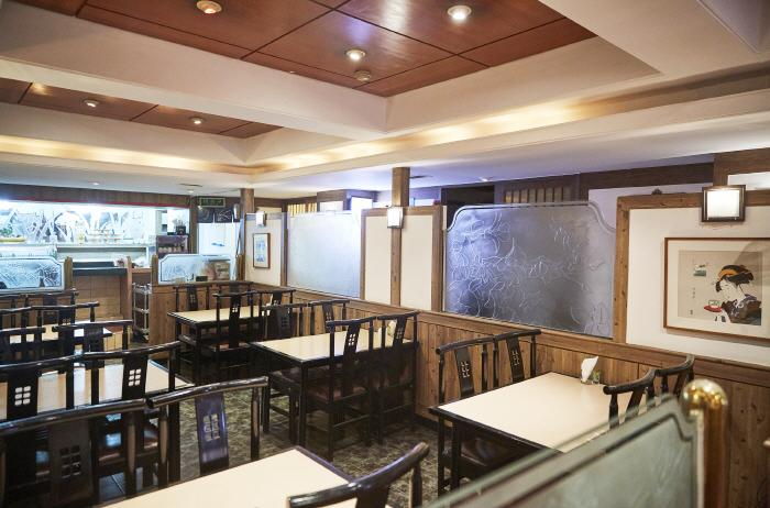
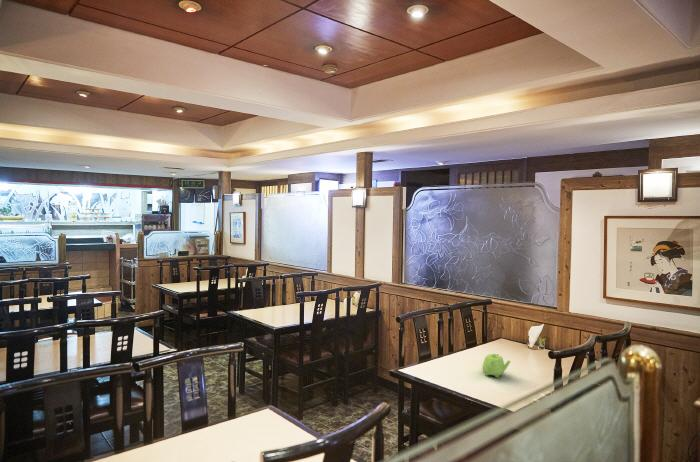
+ teapot [481,353,512,379]
